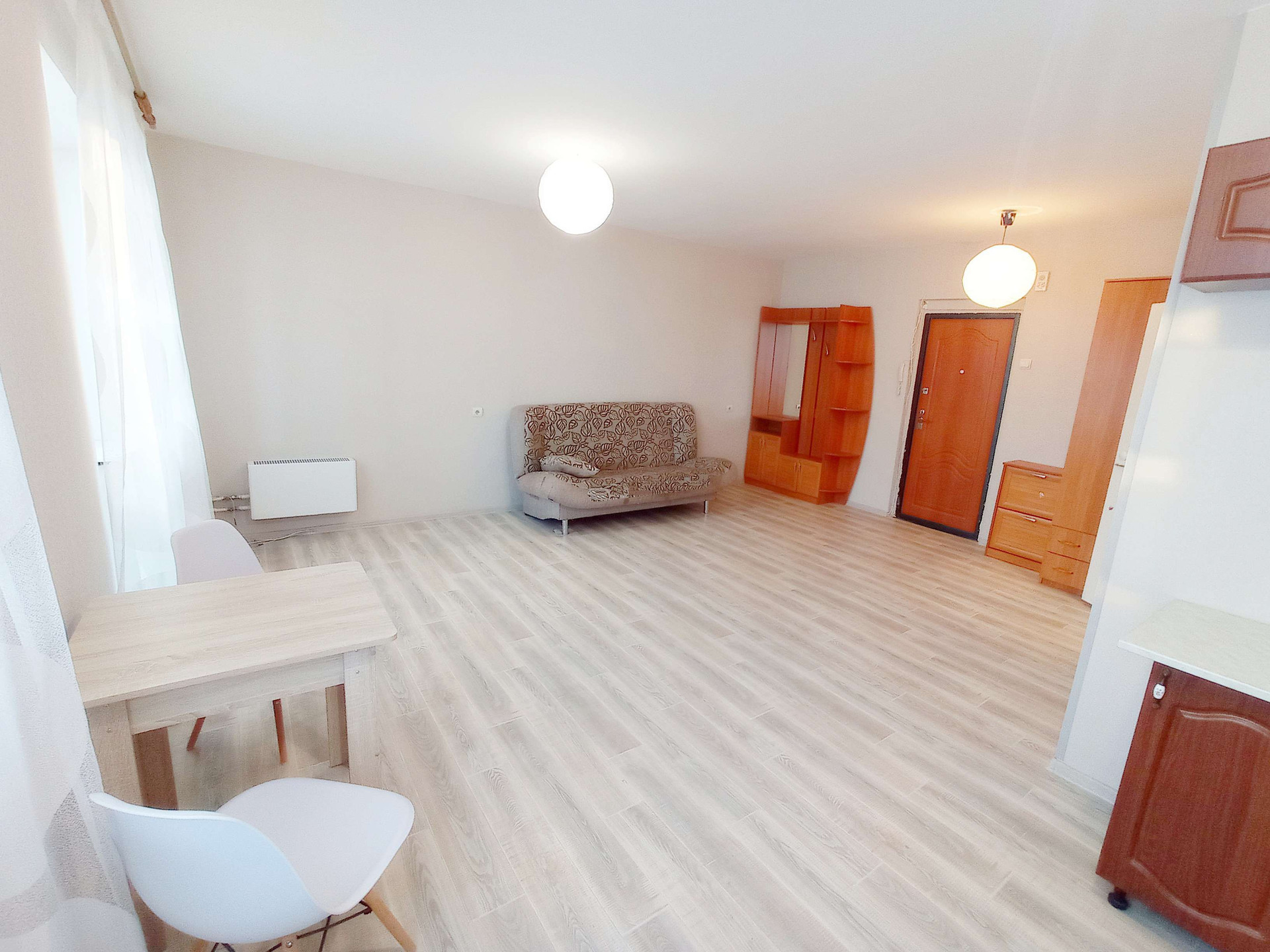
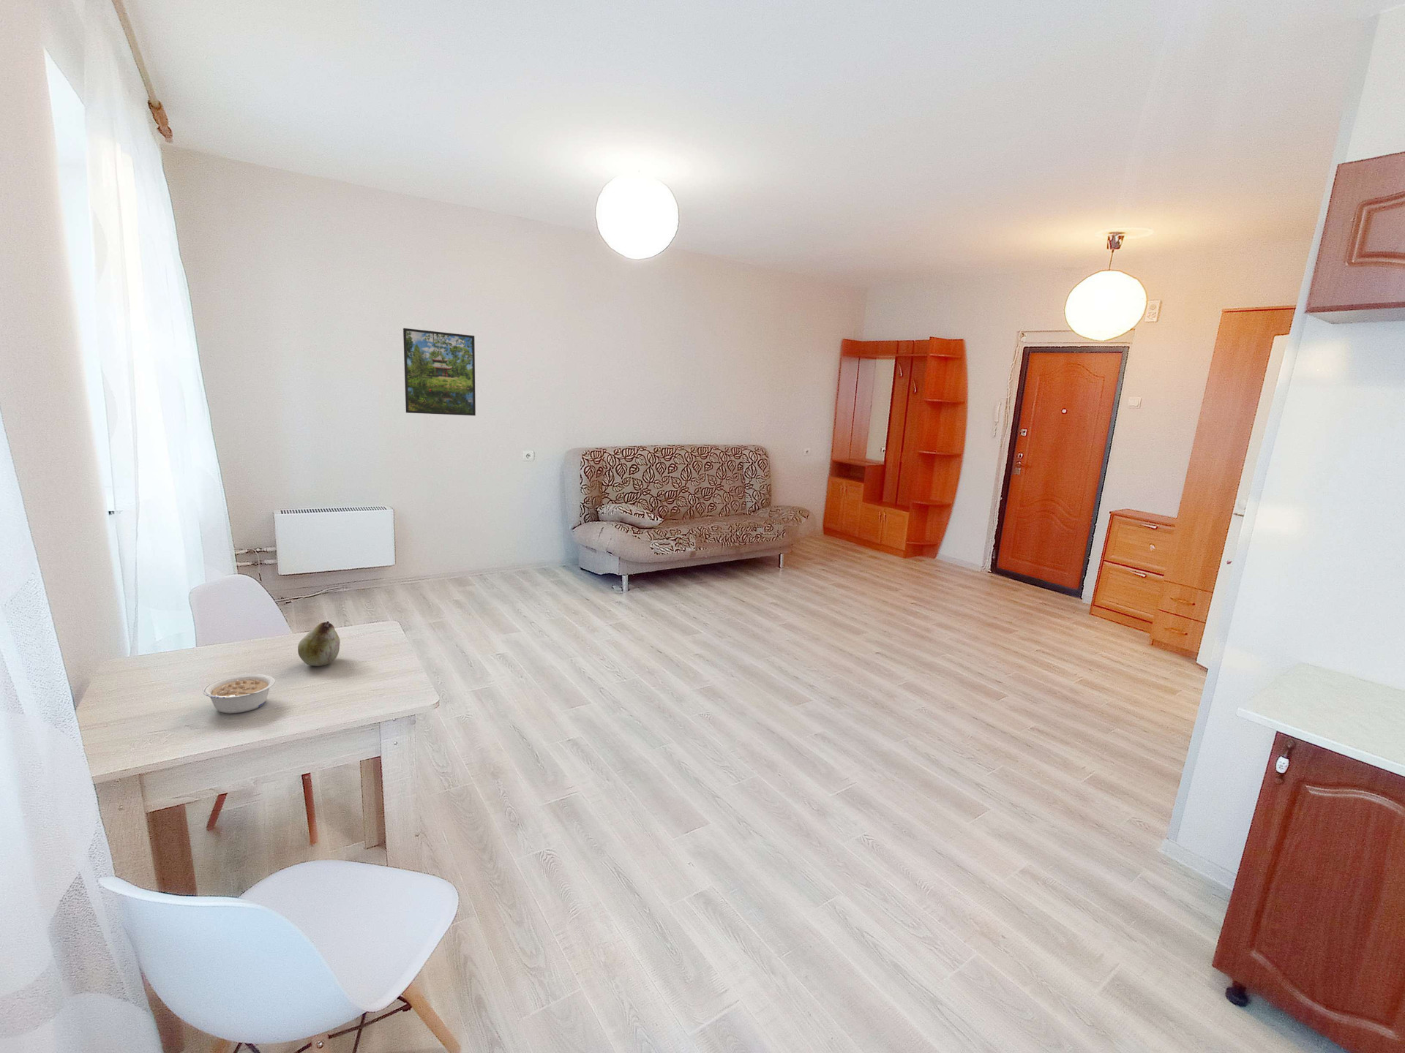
+ fruit [298,621,341,667]
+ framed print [403,327,477,416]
+ legume [202,674,275,713]
